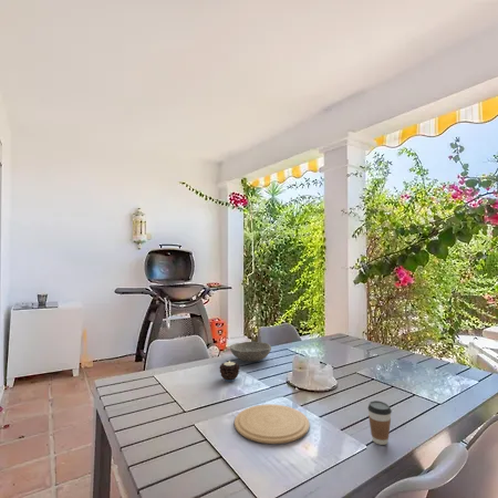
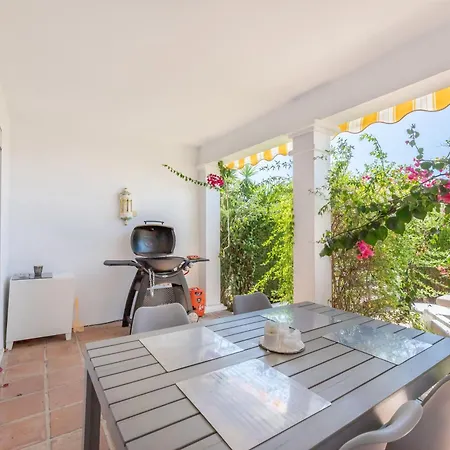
- plate [234,403,311,445]
- bowl [229,341,272,363]
- coffee cup [366,400,393,446]
- candle [218,361,241,383]
